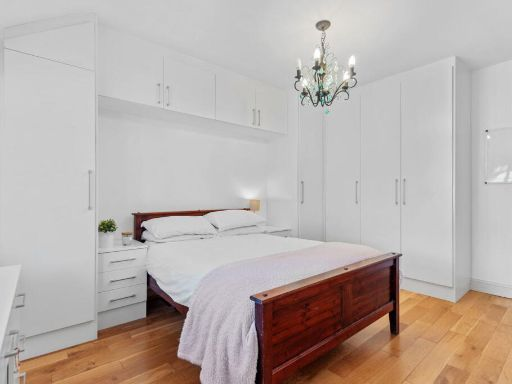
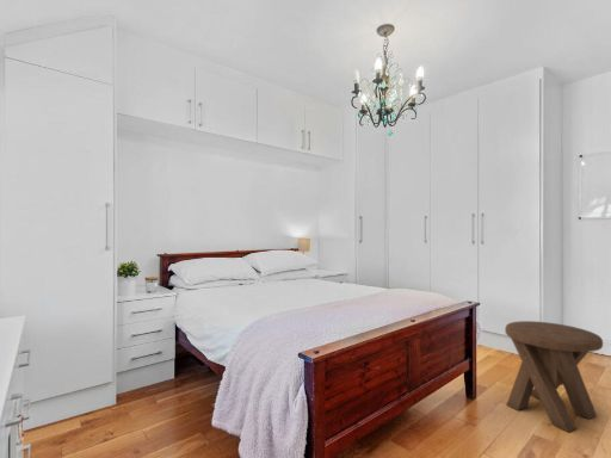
+ music stool [504,320,604,433]
